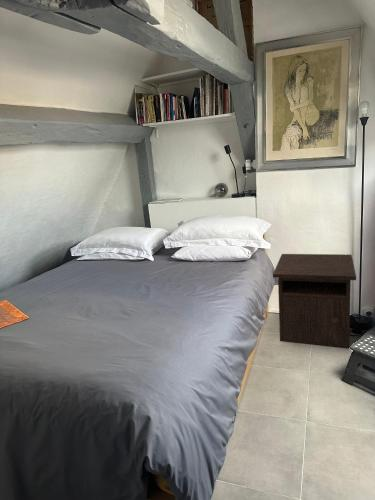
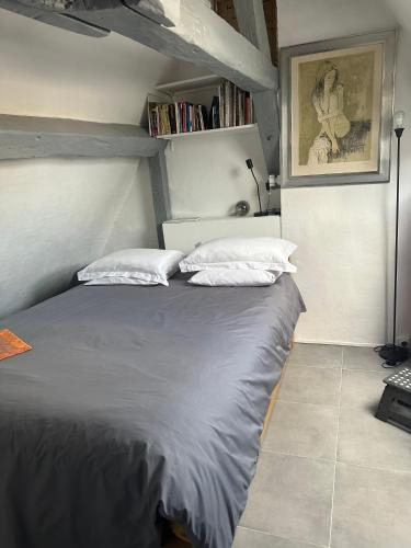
- nightstand [272,253,357,349]
